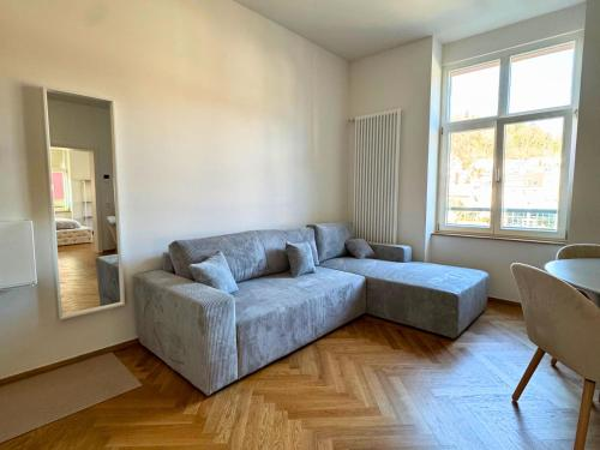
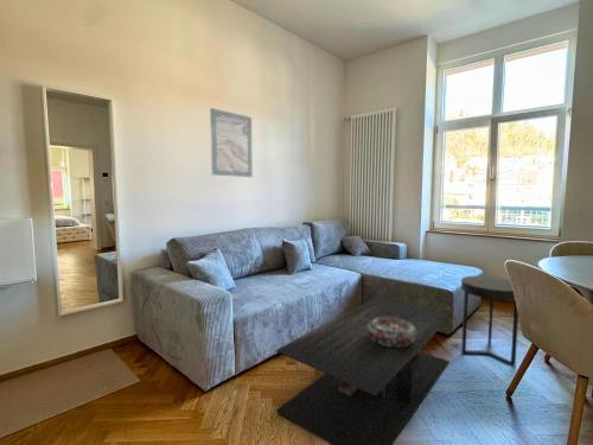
+ coffee table [274,297,453,445]
+ decorative bowl [368,317,416,347]
+ side table [460,275,519,368]
+ wall art [209,107,254,178]
